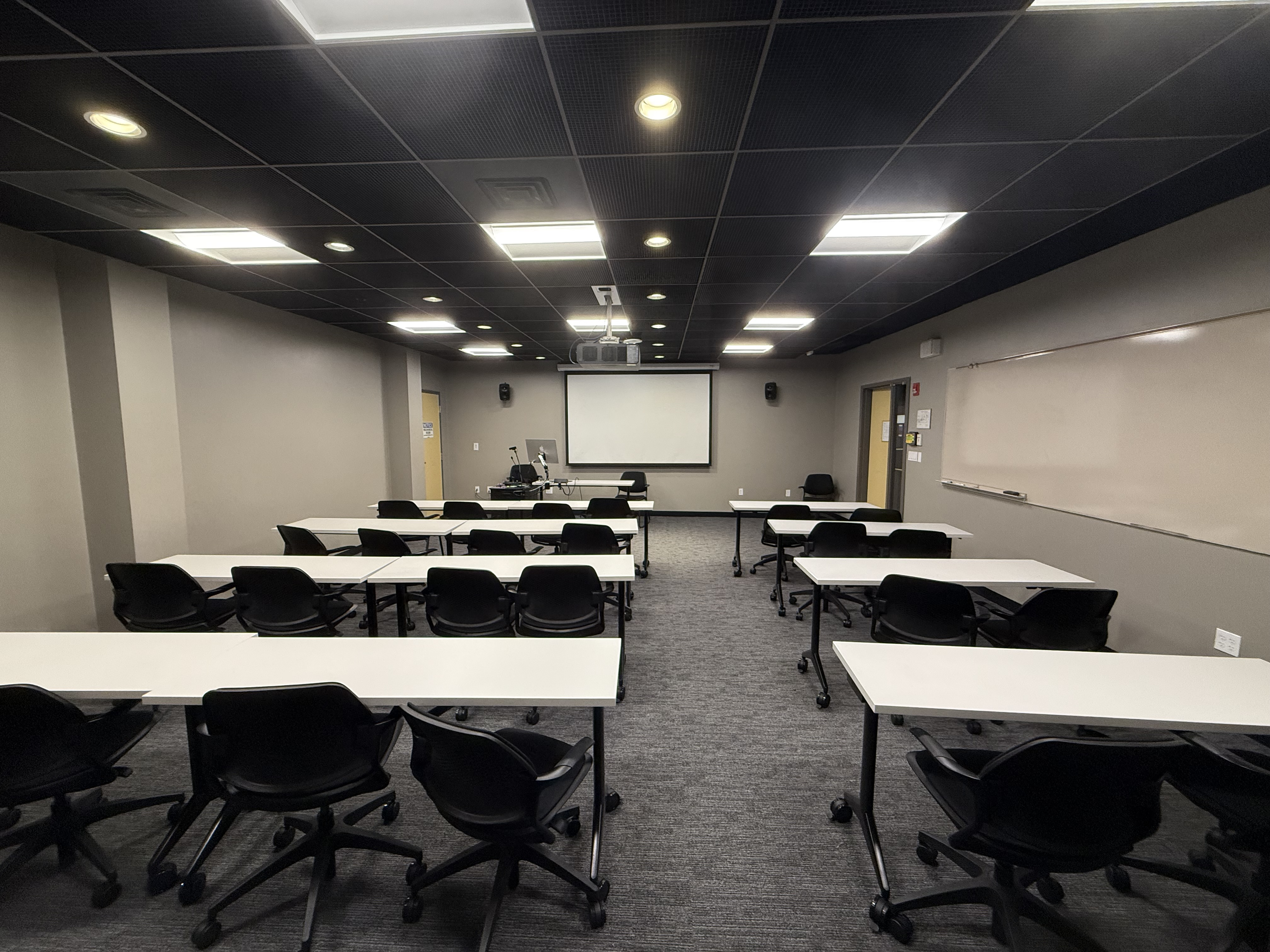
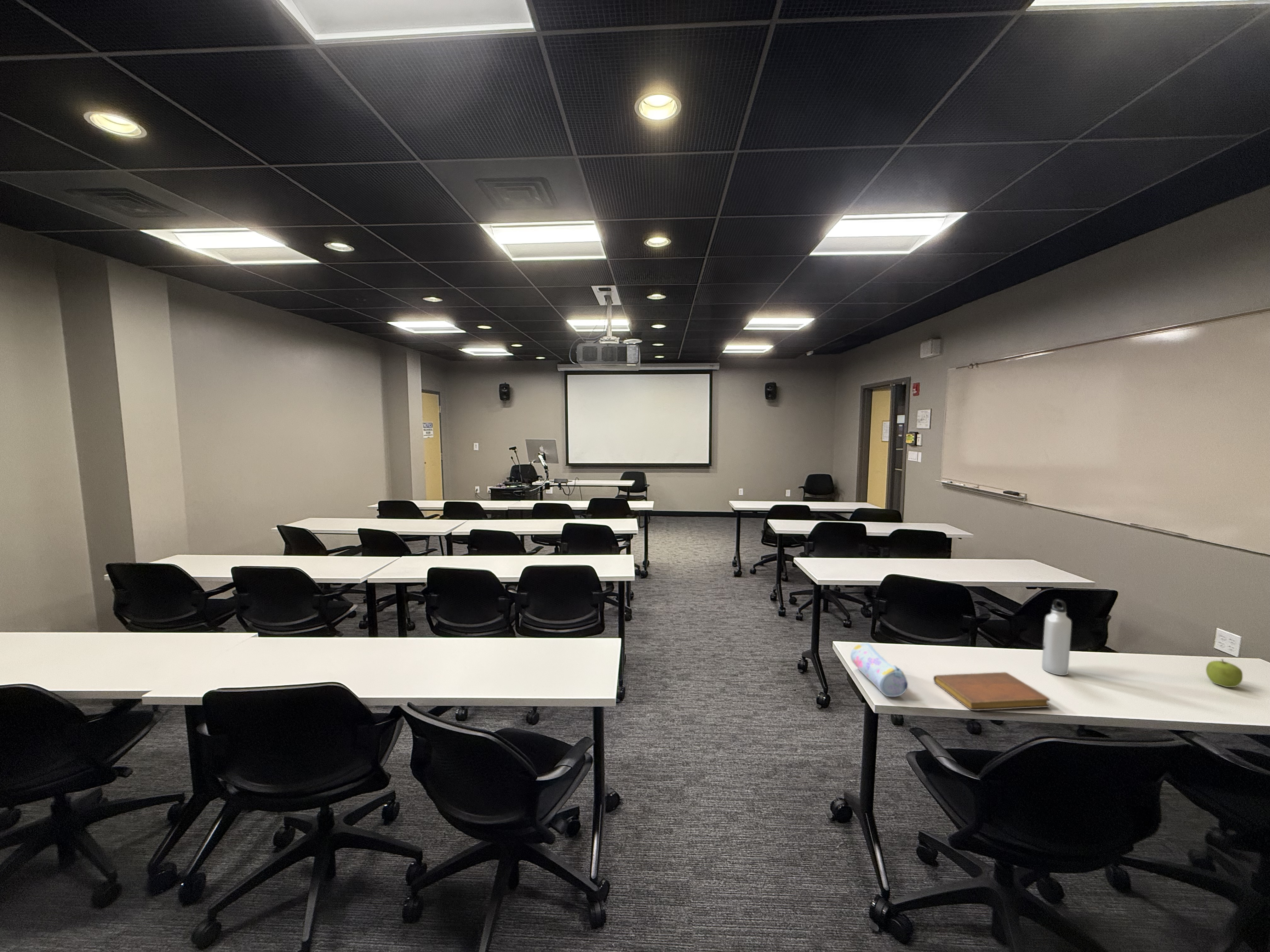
+ notebook [933,672,1050,711]
+ water bottle [1042,599,1072,676]
+ fruit [1206,659,1243,688]
+ pencil case [850,643,908,697]
